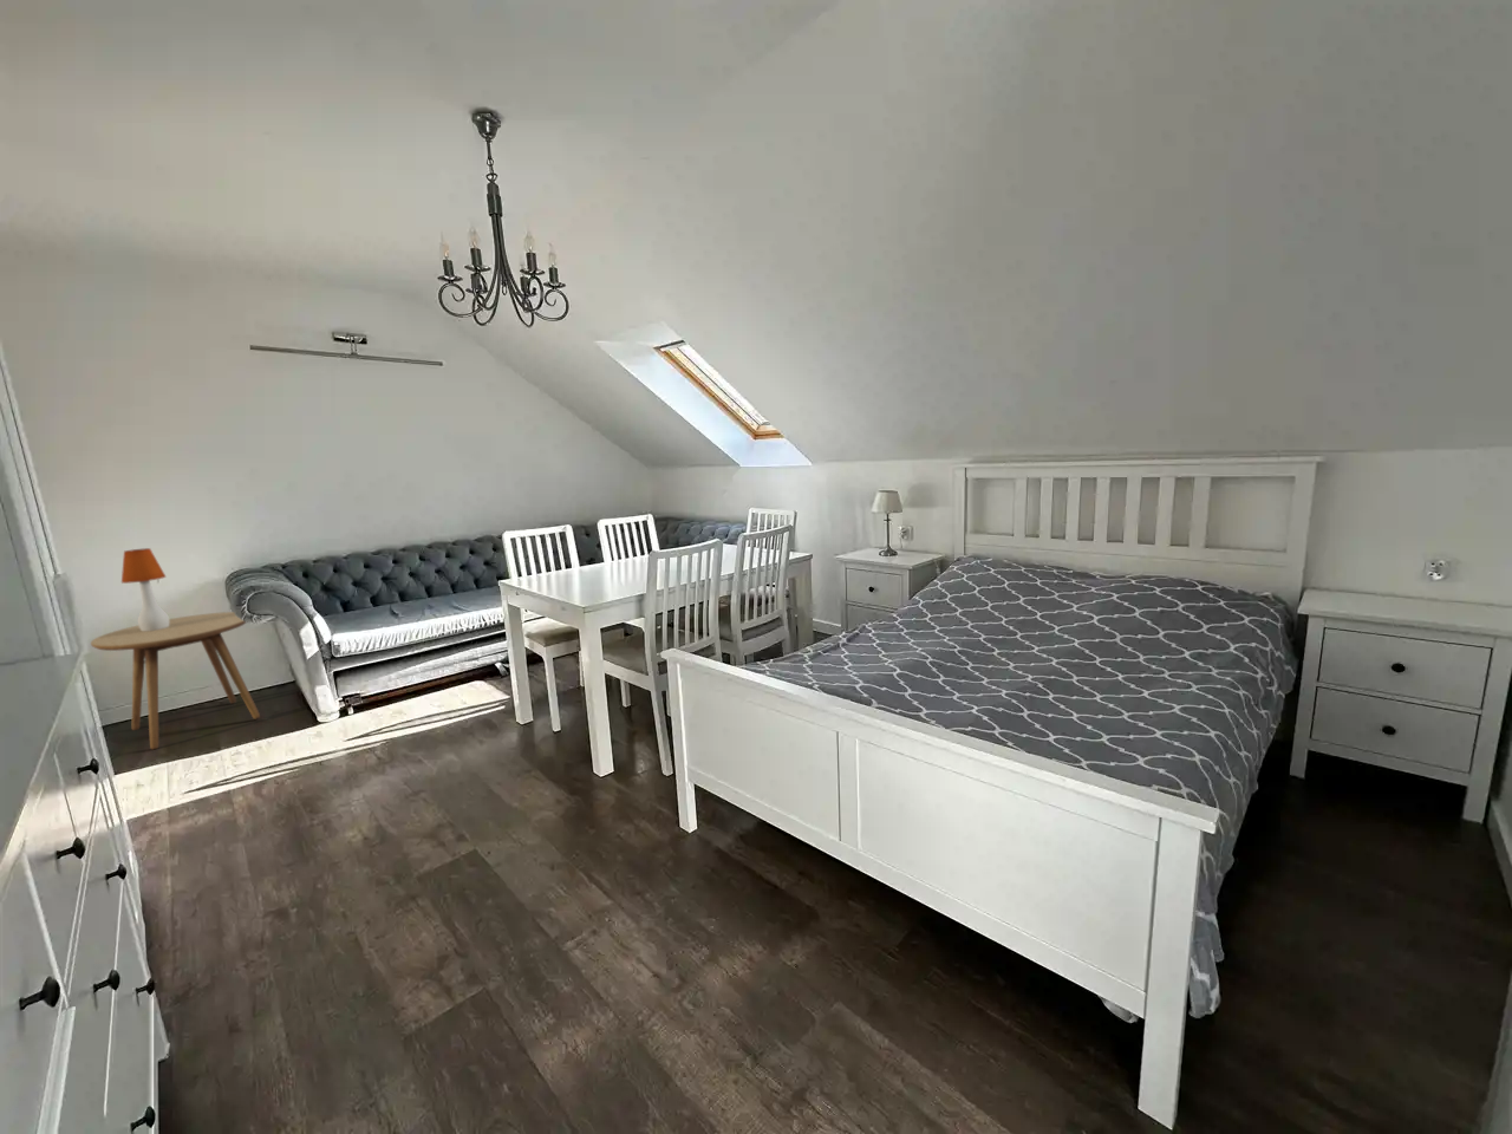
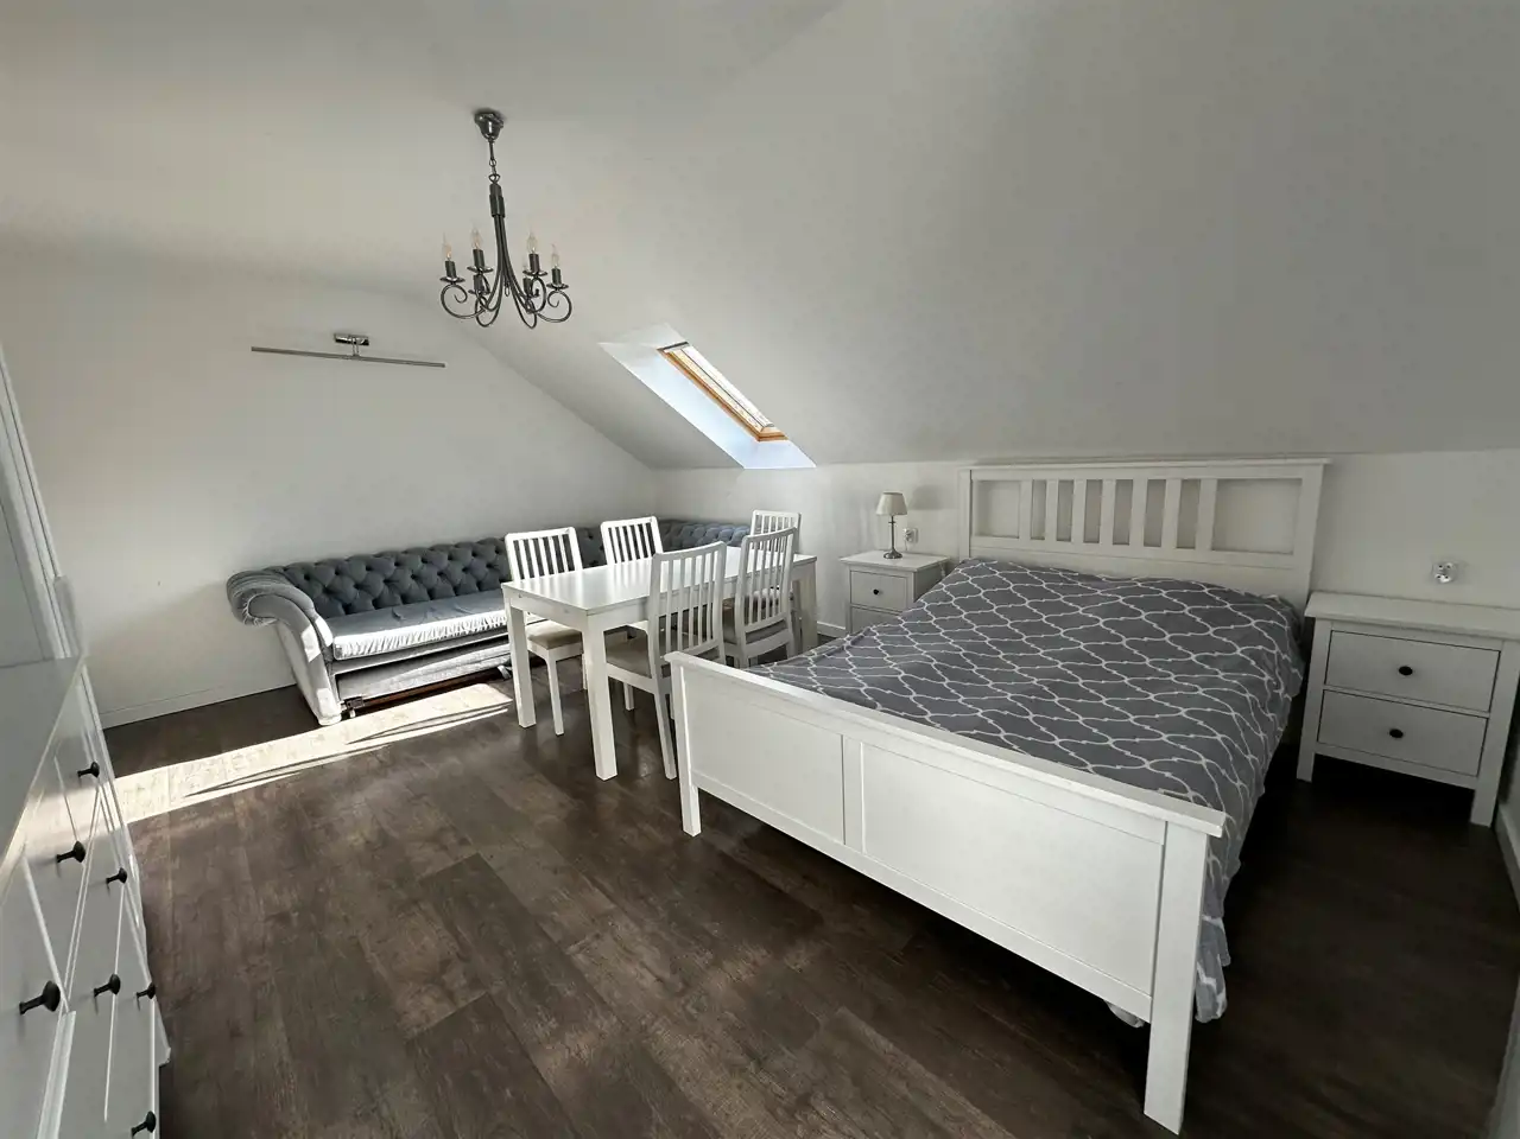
- table lamp [120,547,170,631]
- side table [89,611,261,750]
